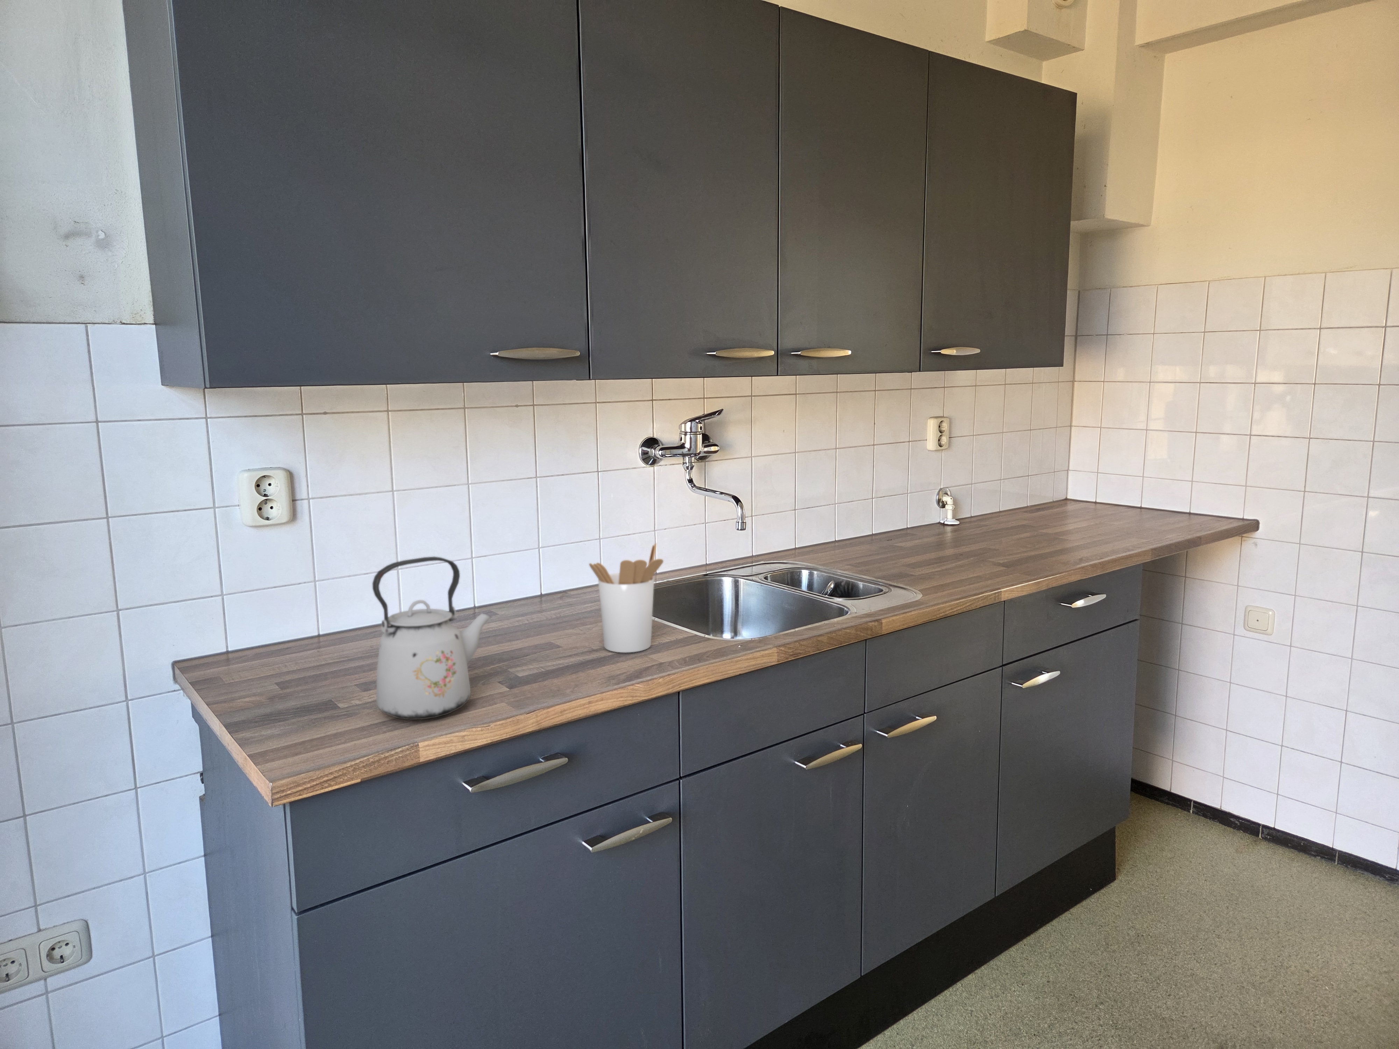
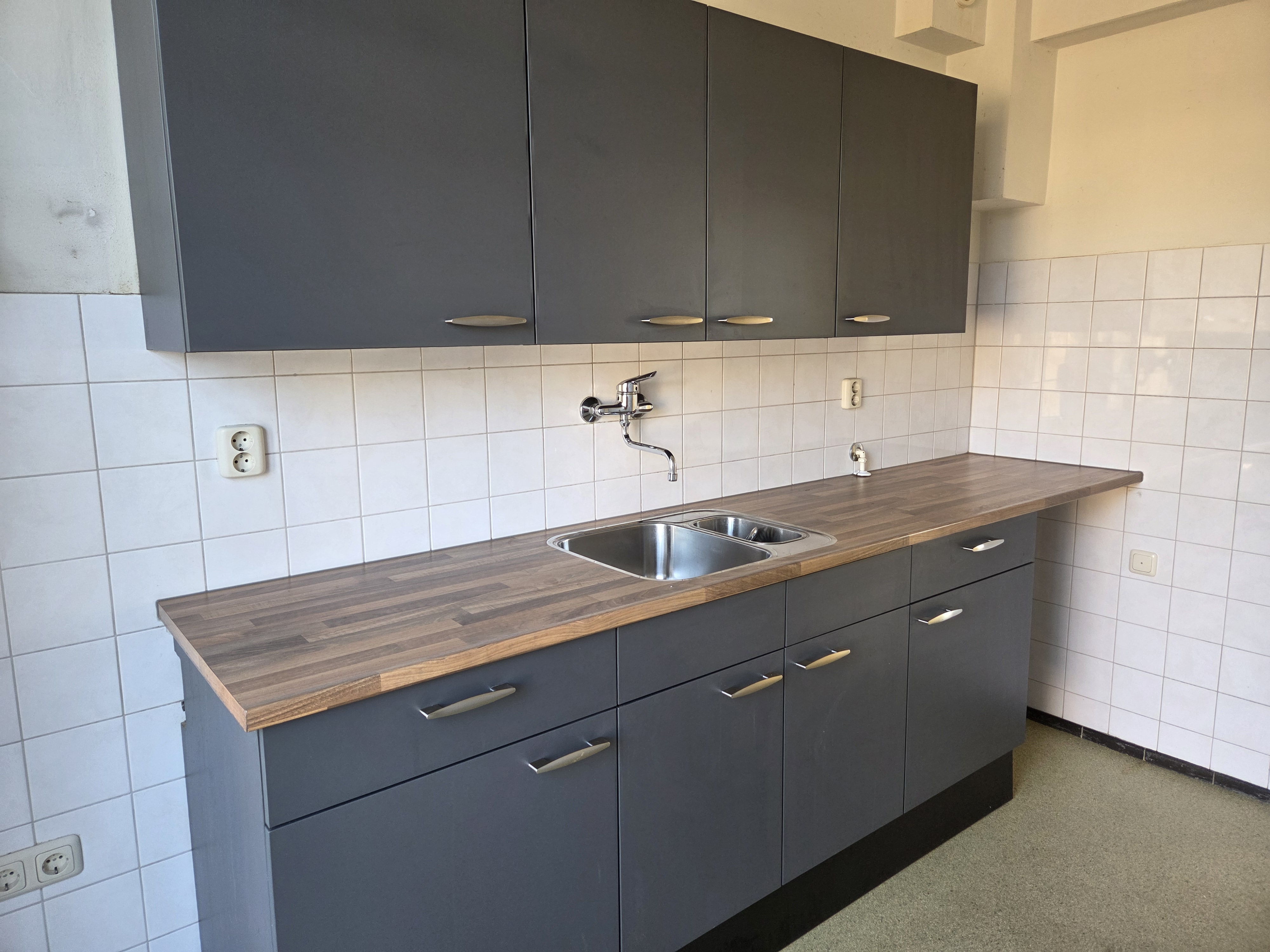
- utensil holder [588,542,664,653]
- kettle [372,556,492,720]
